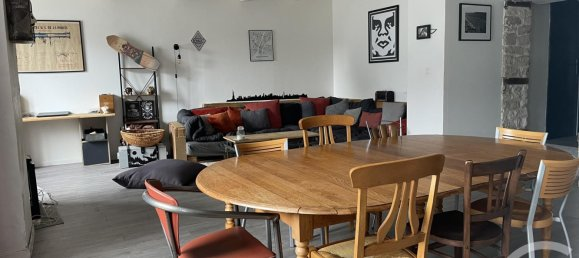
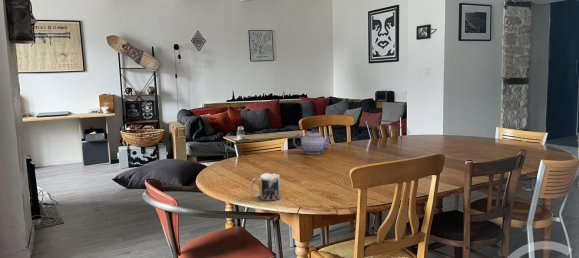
+ teapot [292,128,334,155]
+ mug [250,172,282,201]
